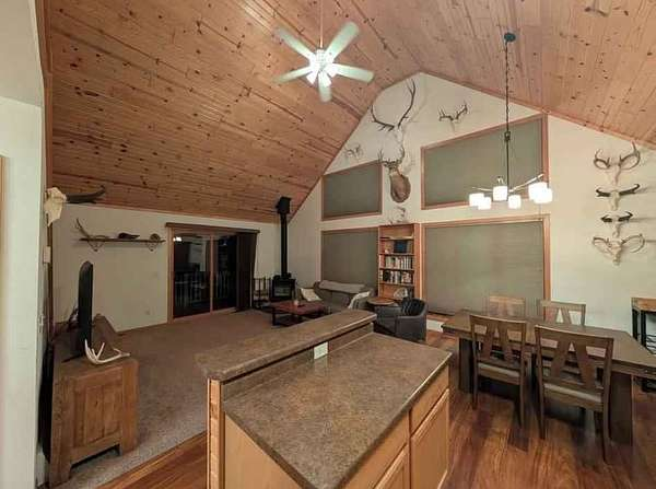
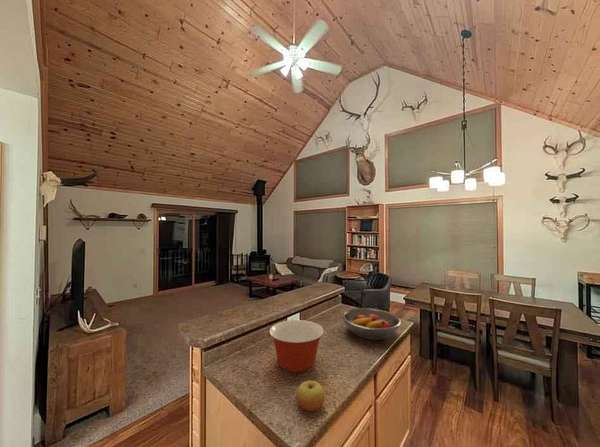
+ mixing bowl [268,319,325,374]
+ fruit bowl [341,307,402,341]
+ apple [296,380,326,413]
